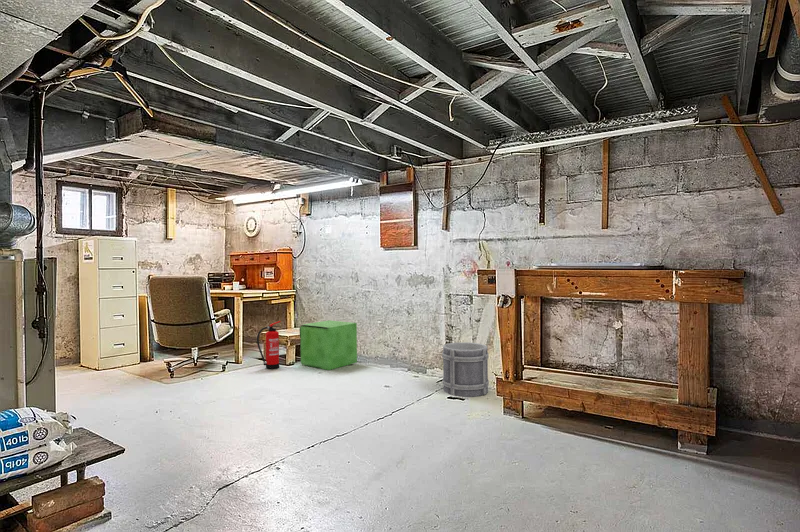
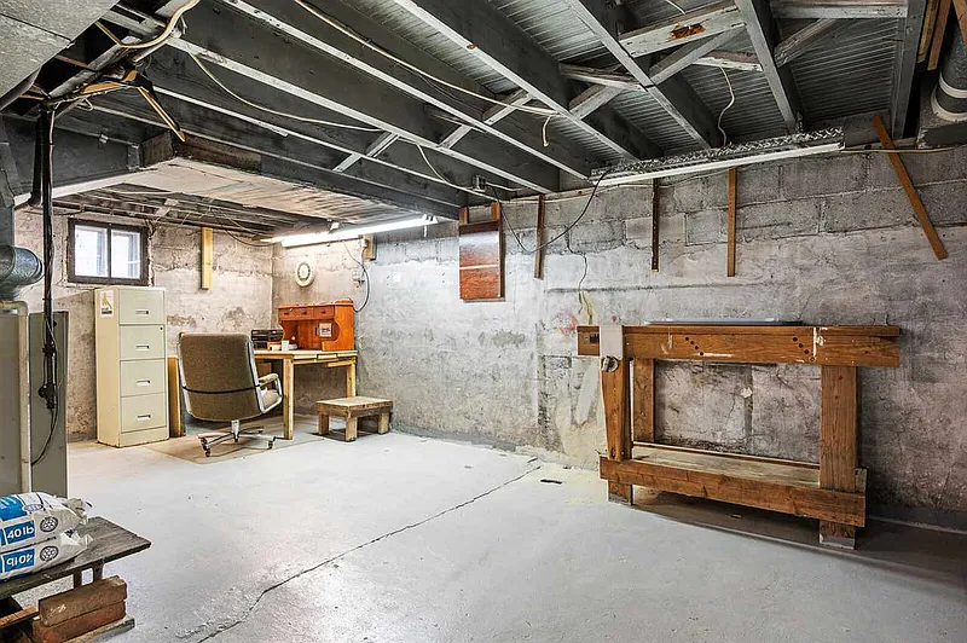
- fire extinguisher [256,320,282,370]
- bucket [441,341,490,398]
- storage box [299,319,358,371]
